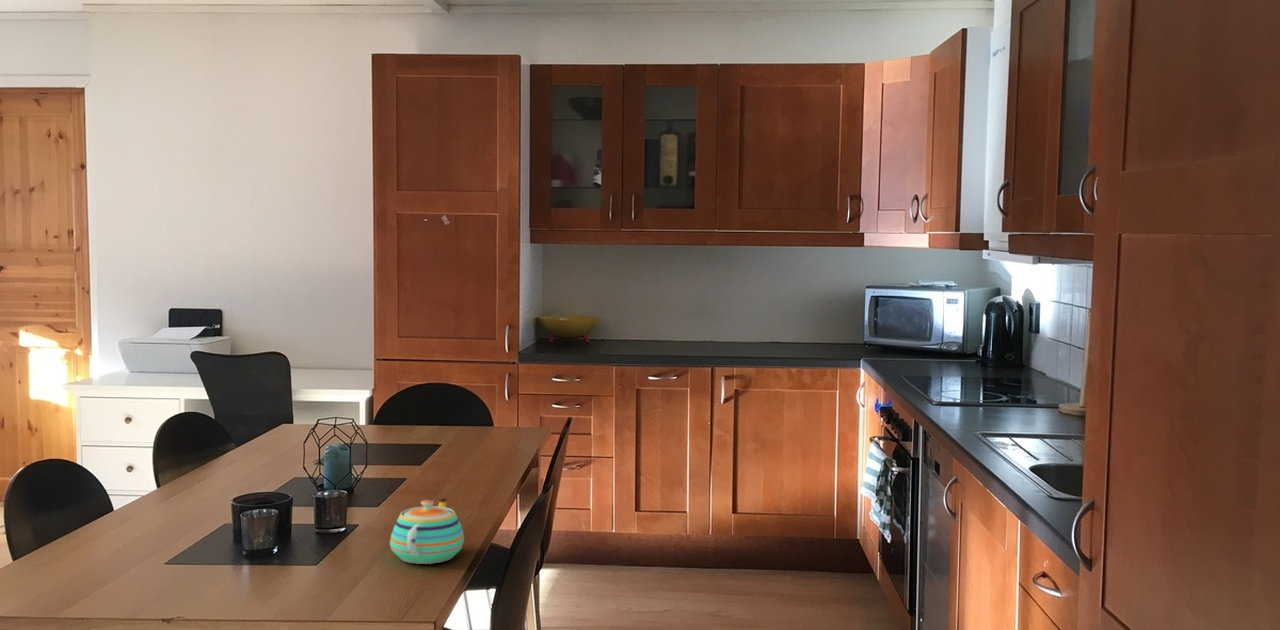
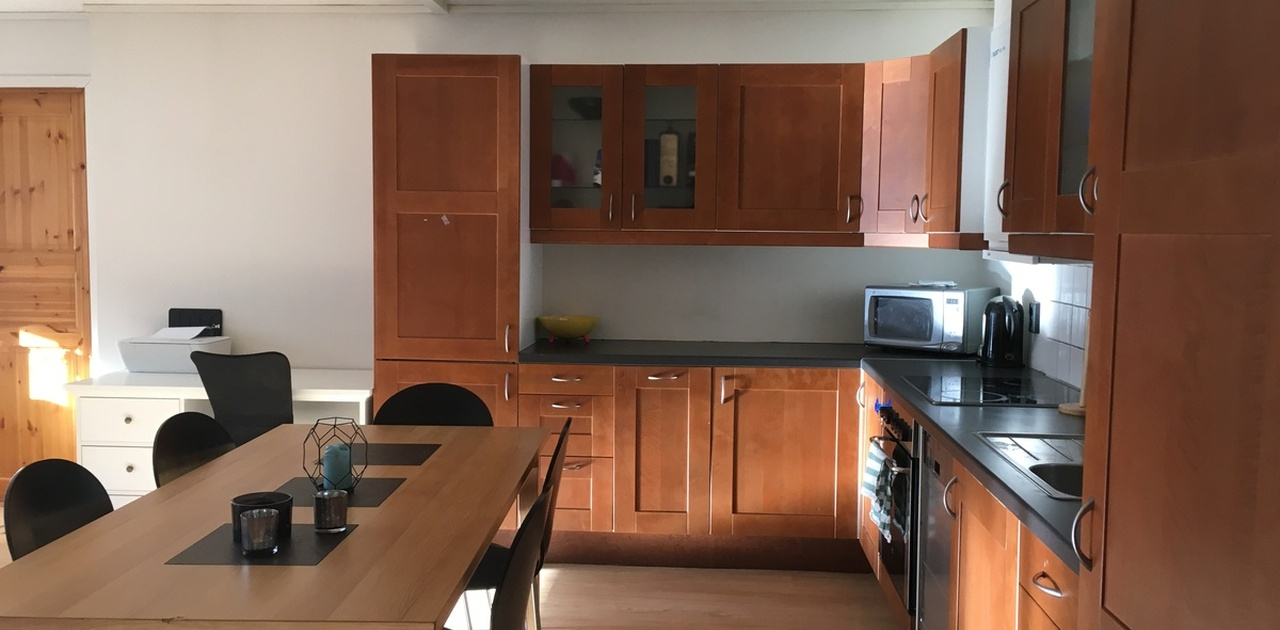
- teapot [389,497,465,565]
